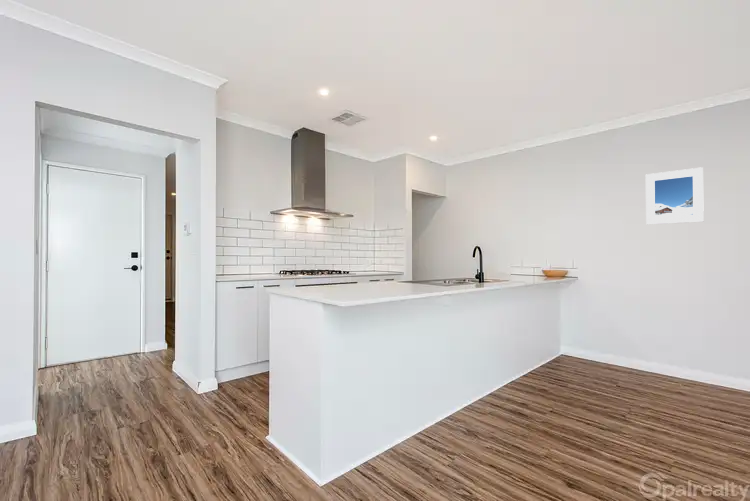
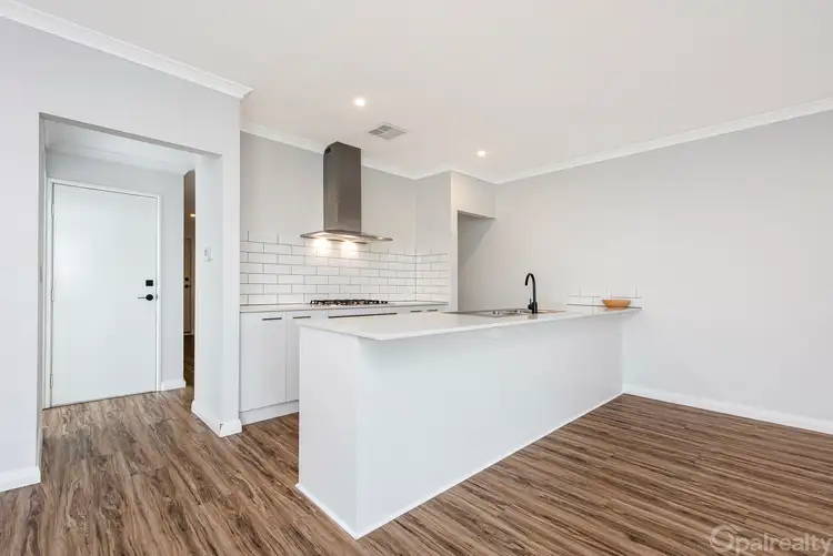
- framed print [645,166,705,226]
